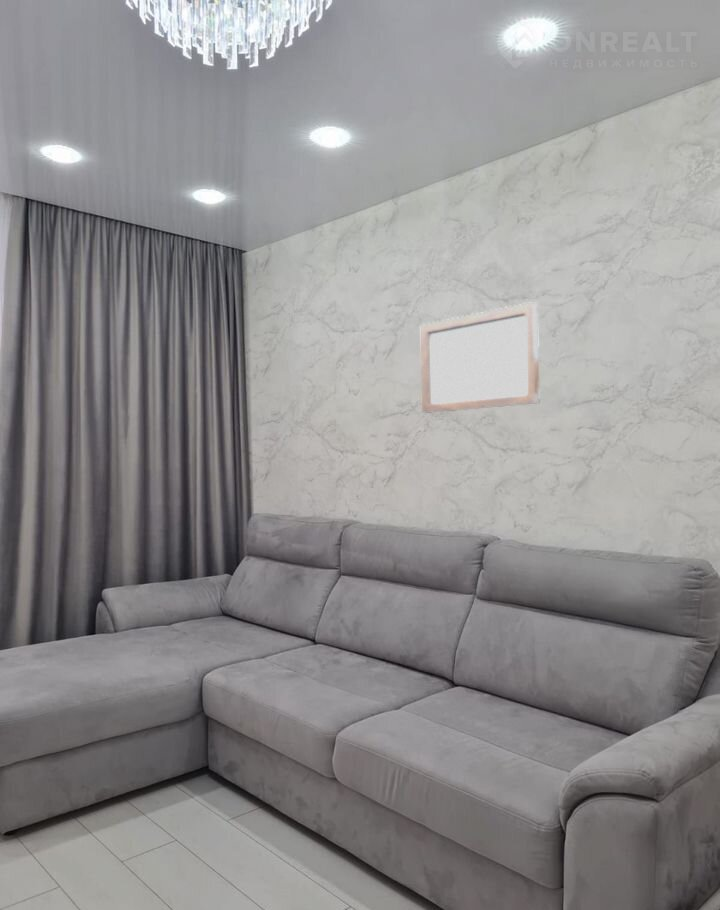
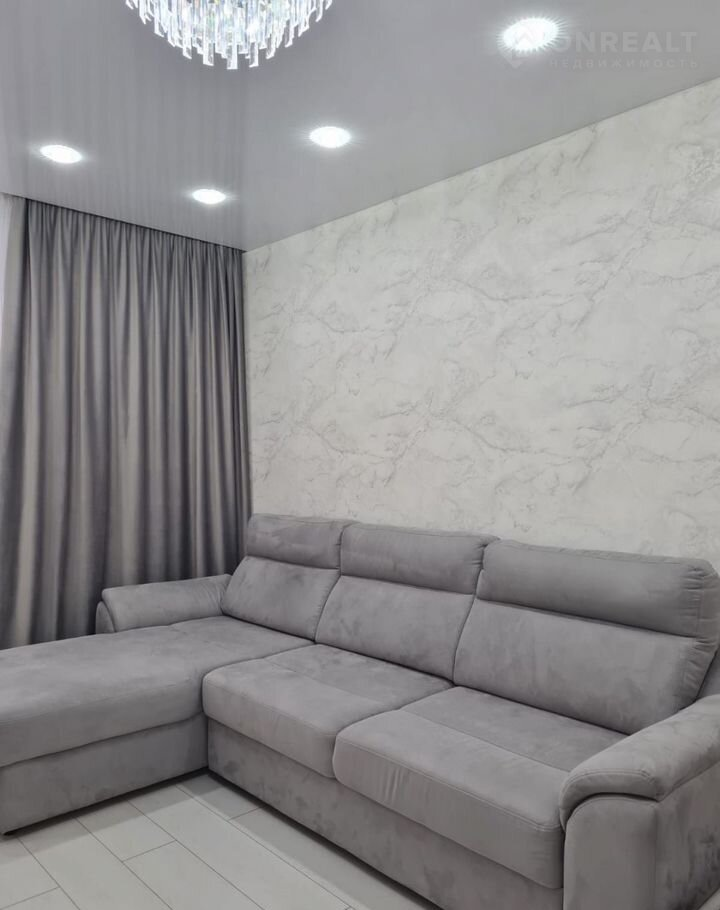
- wall art [420,301,540,414]
